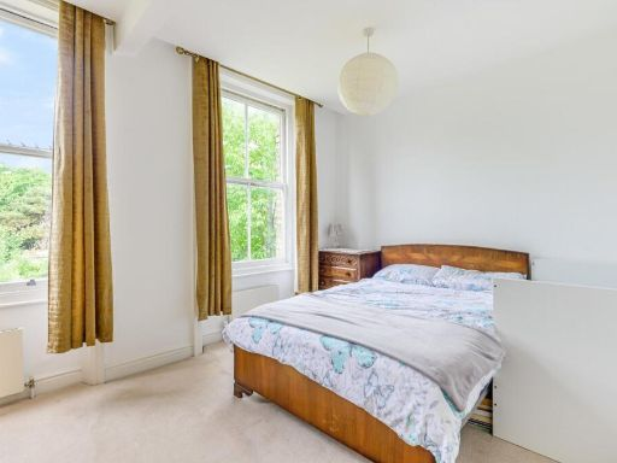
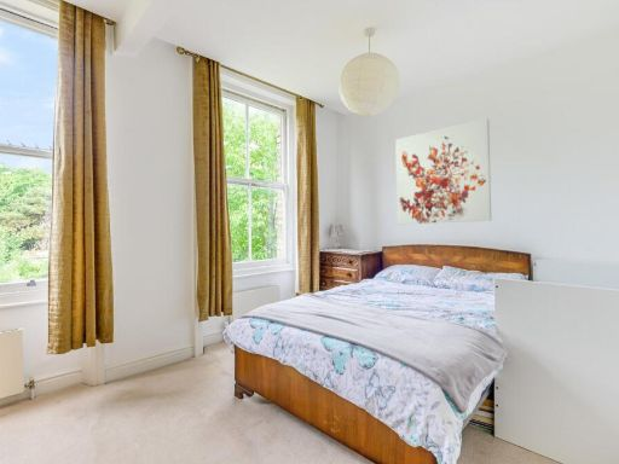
+ wall art [394,117,492,226]
